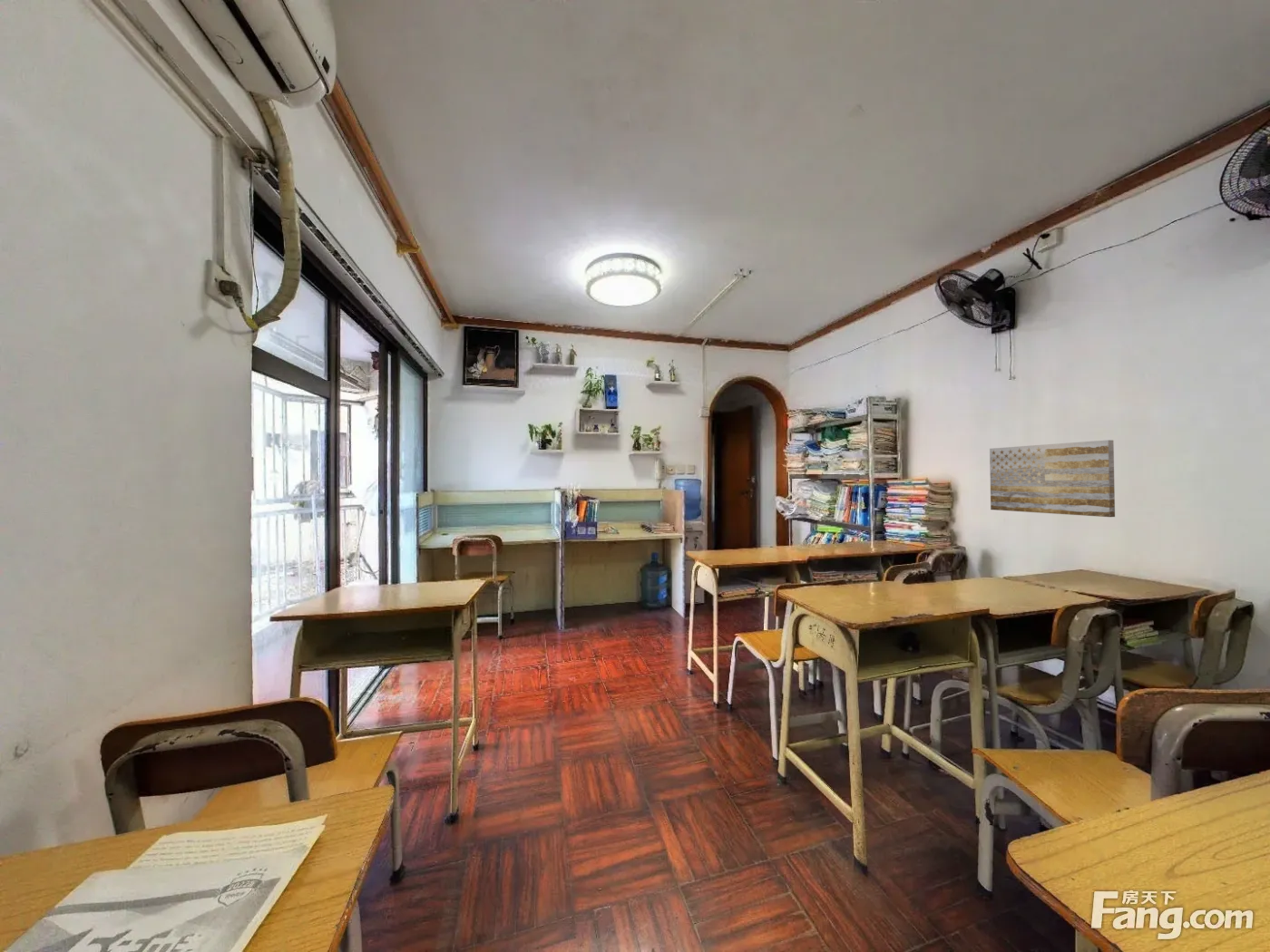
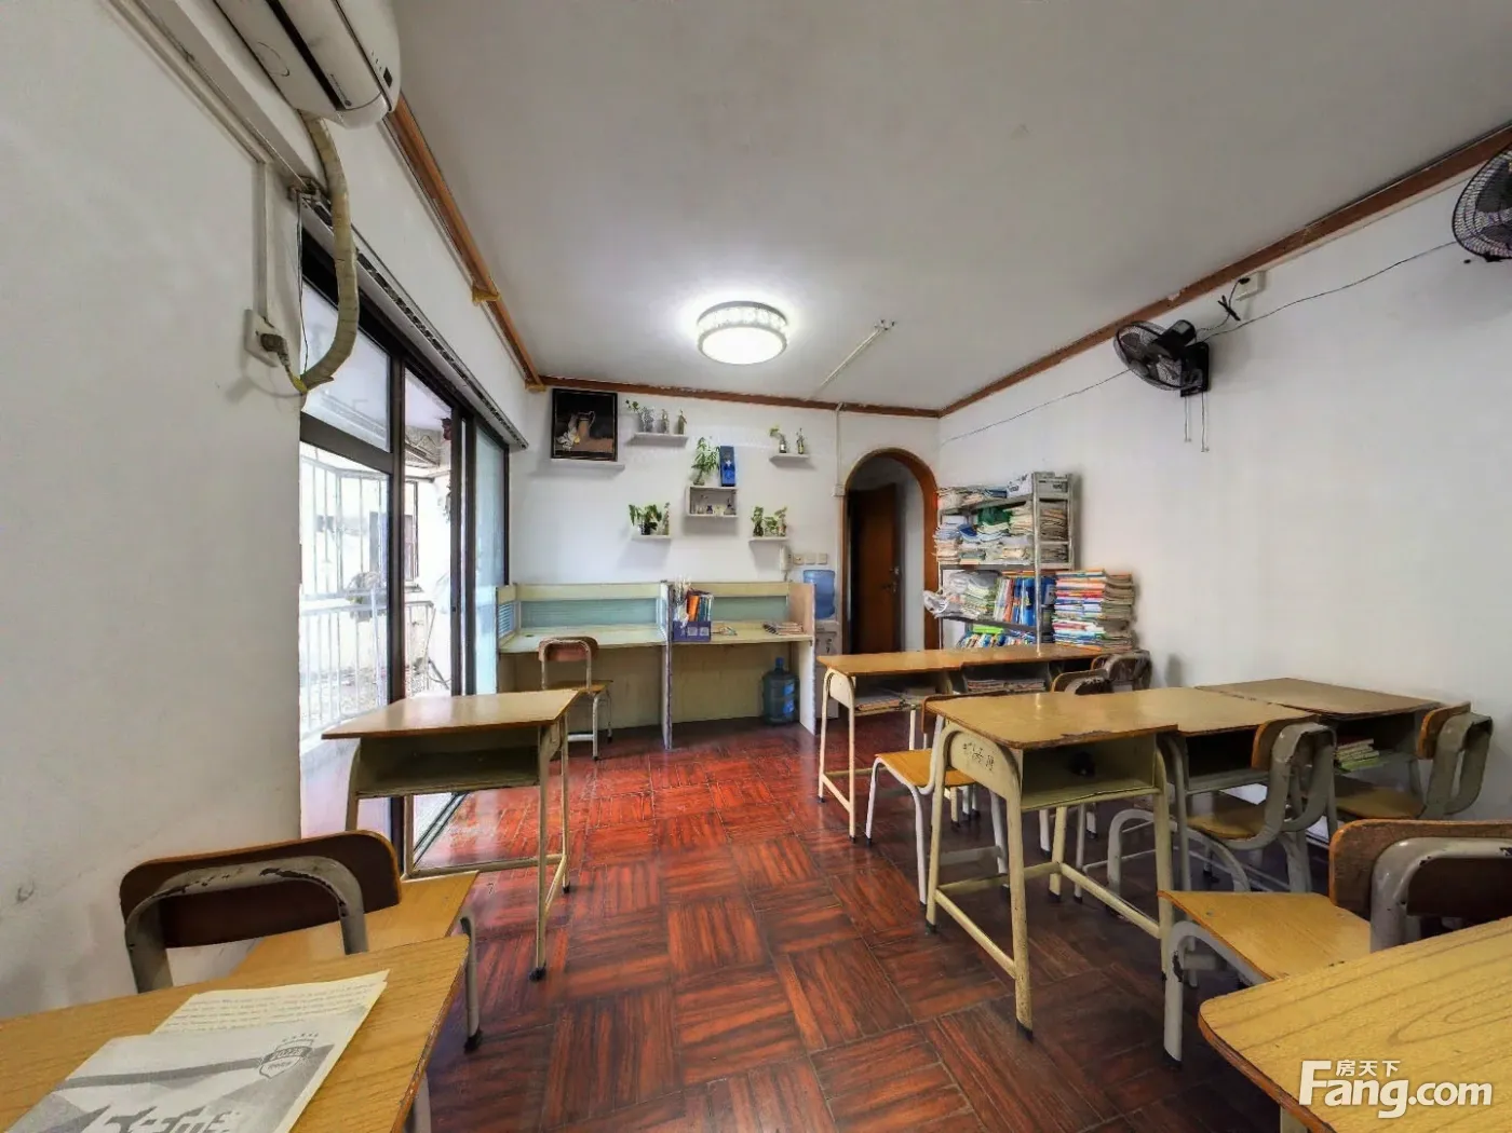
- wall art [989,439,1116,518]
